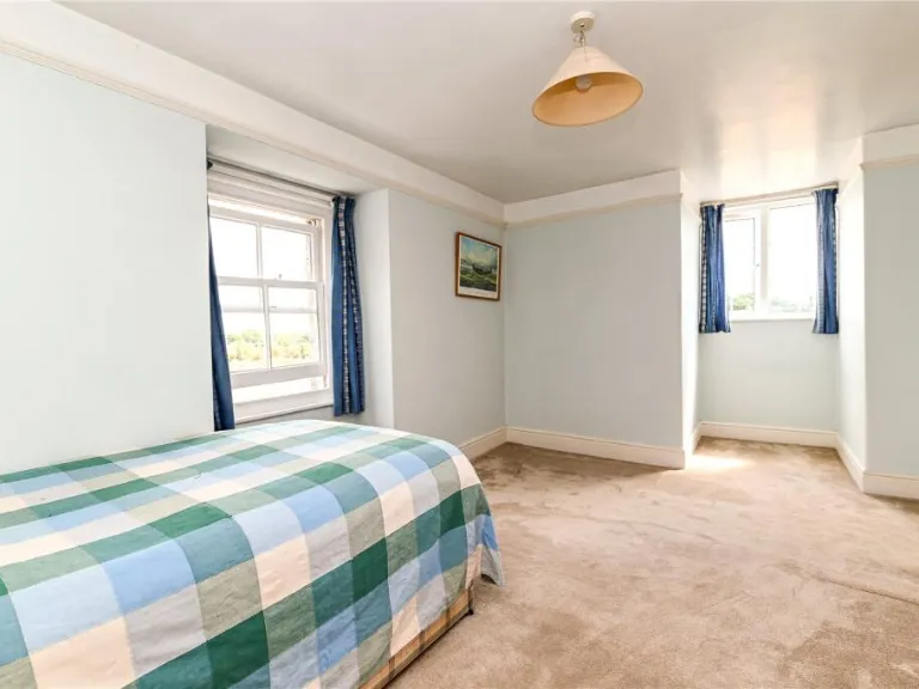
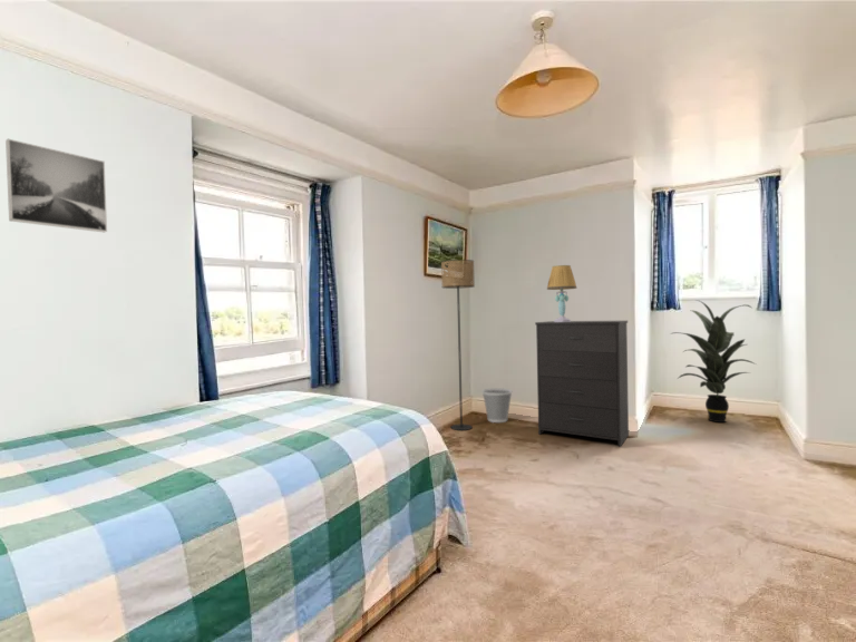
+ wastebasket [480,387,513,424]
+ table lamp [546,264,577,322]
+ dresser [534,320,630,448]
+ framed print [4,138,108,233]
+ floor lamp [440,259,476,431]
+ indoor plant [669,299,757,424]
